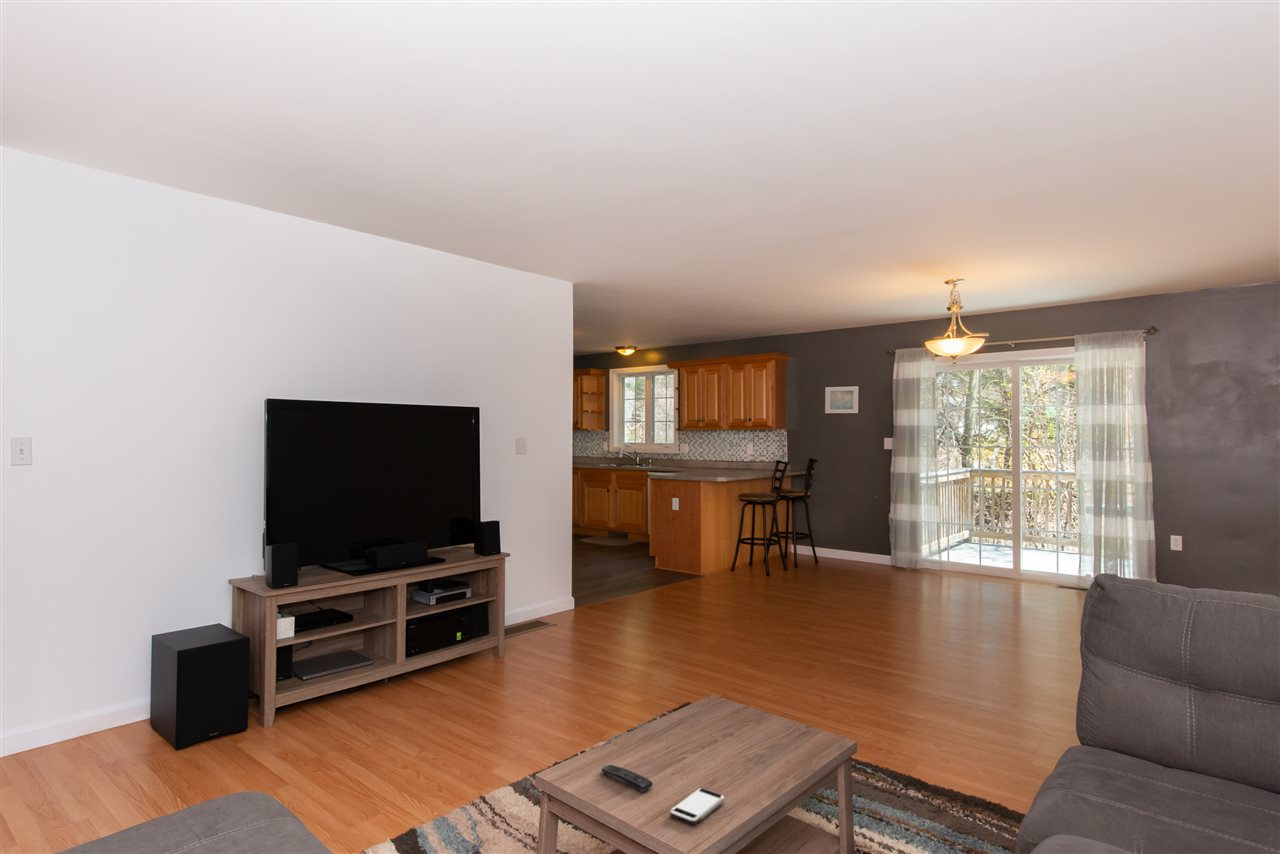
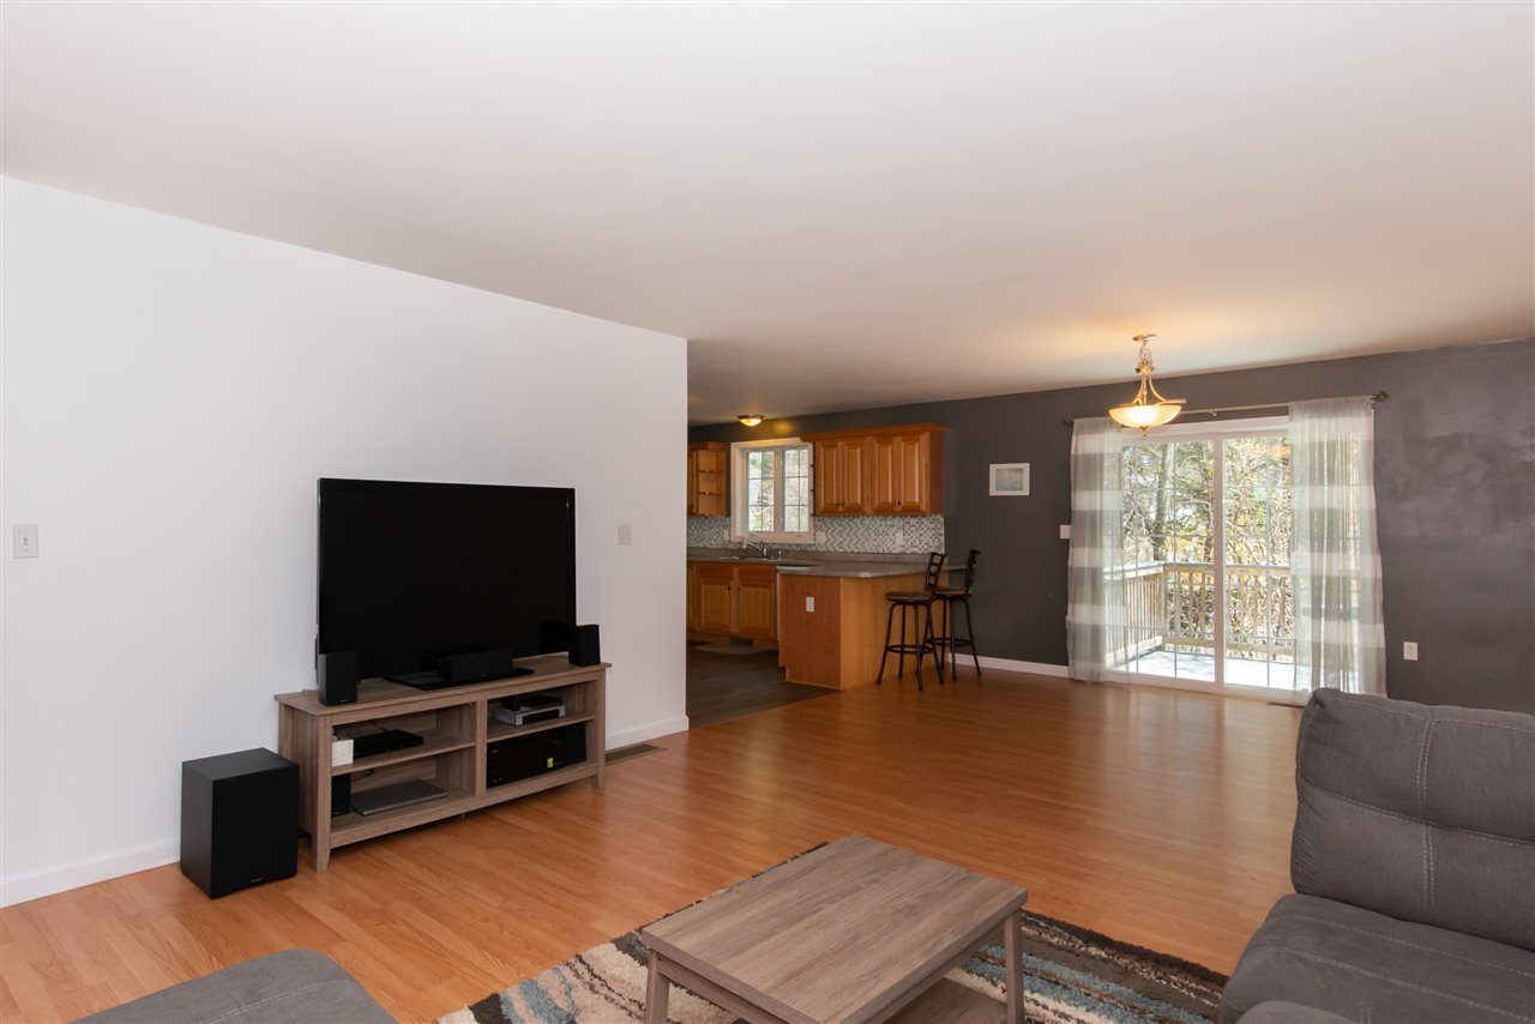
- remote control [600,764,654,793]
- smartphone [669,787,725,826]
